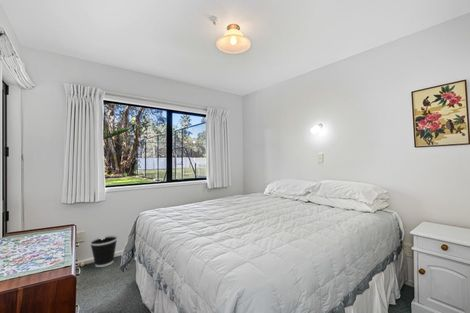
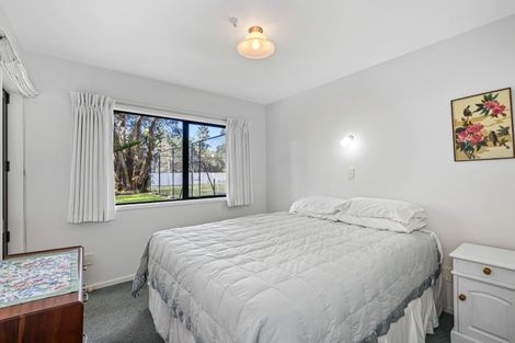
- wastebasket [89,235,119,268]
